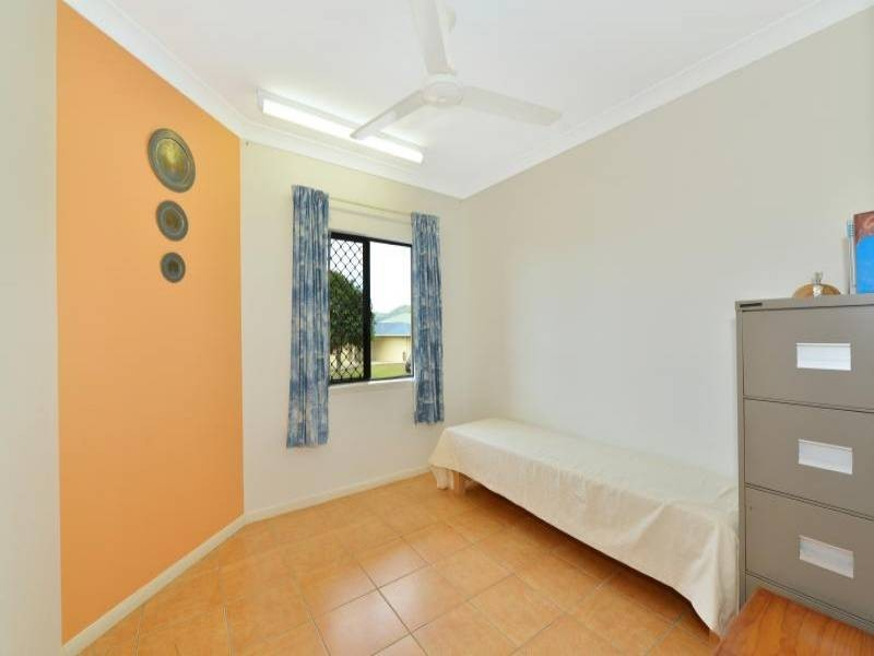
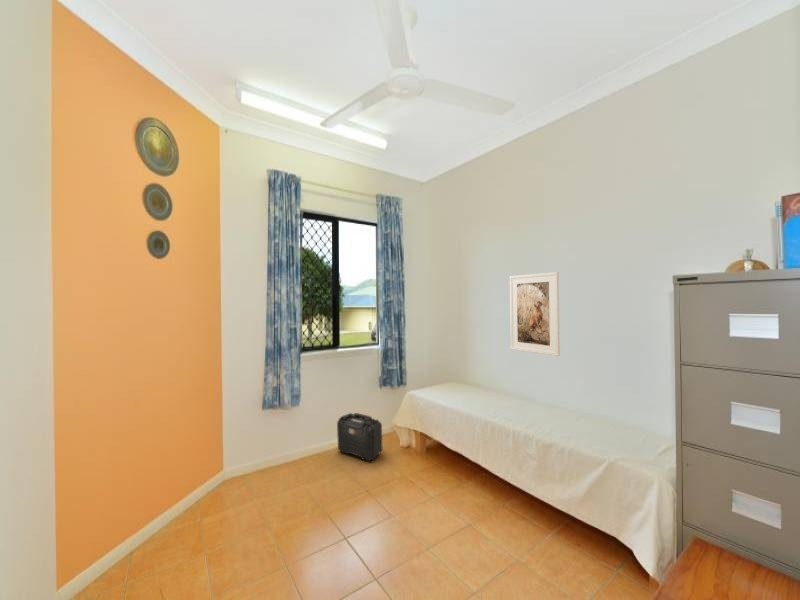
+ backpack [336,412,384,463]
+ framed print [509,271,561,357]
